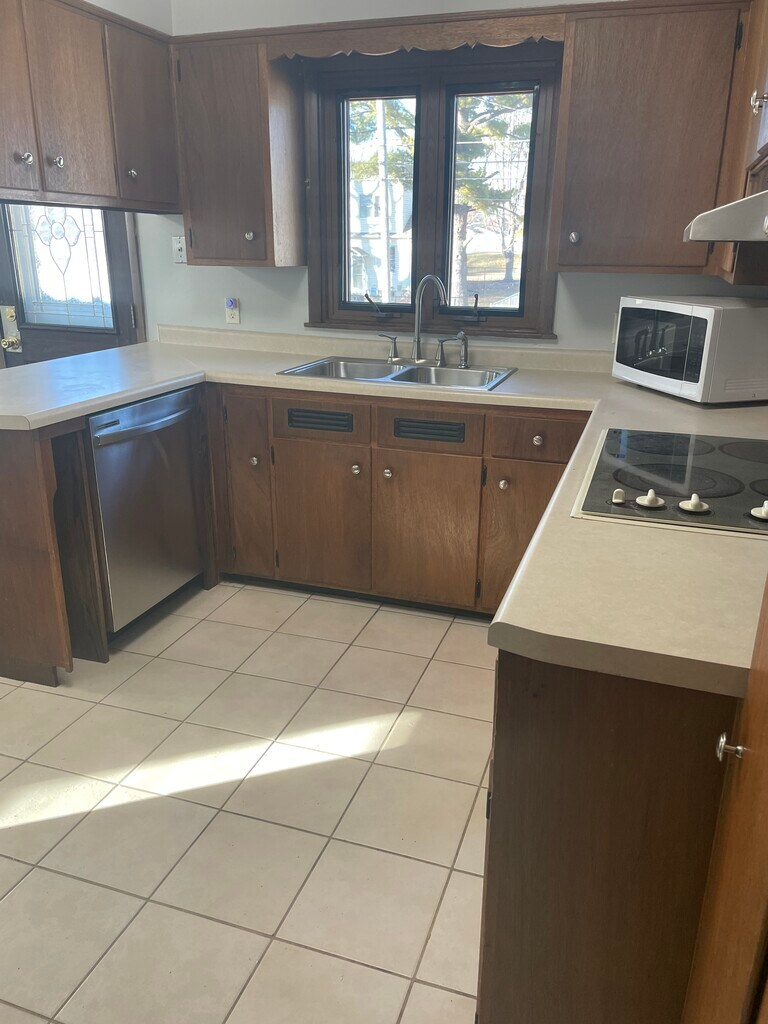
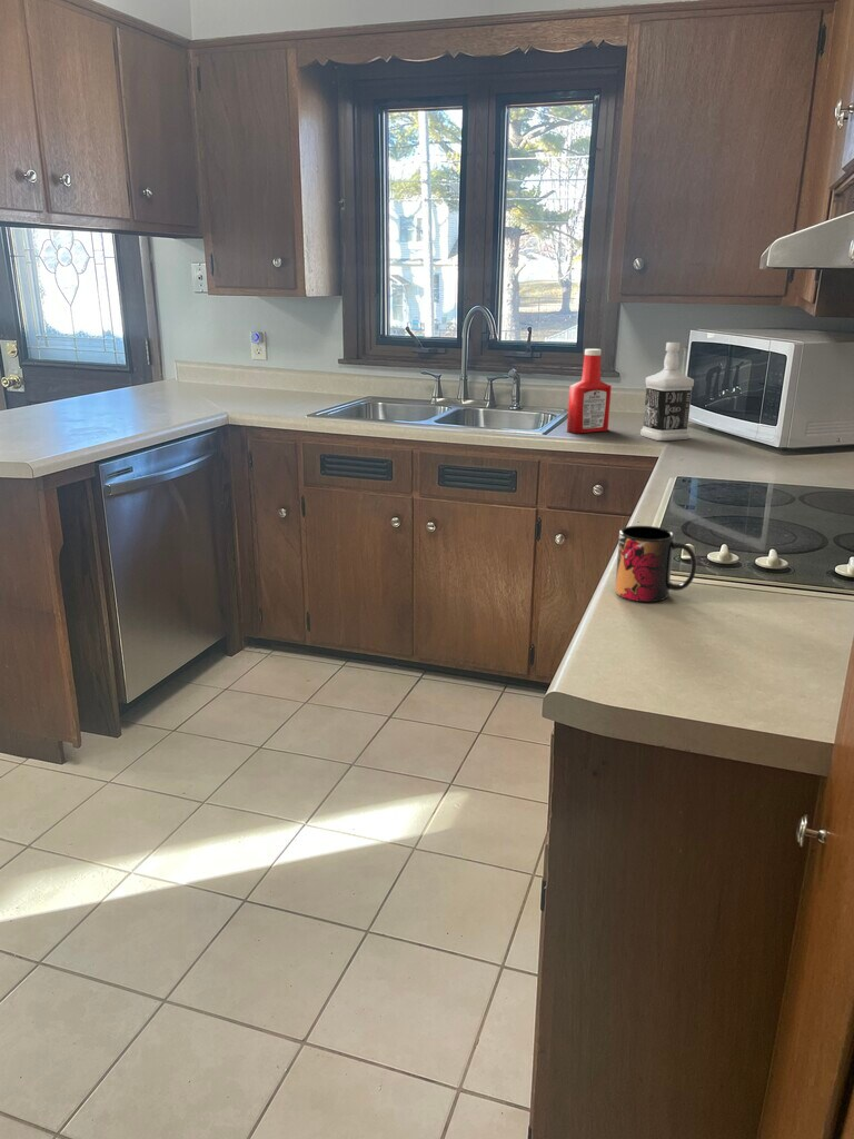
+ soap bottle [566,348,613,434]
+ mug [614,525,697,603]
+ bottle [639,341,695,442]
